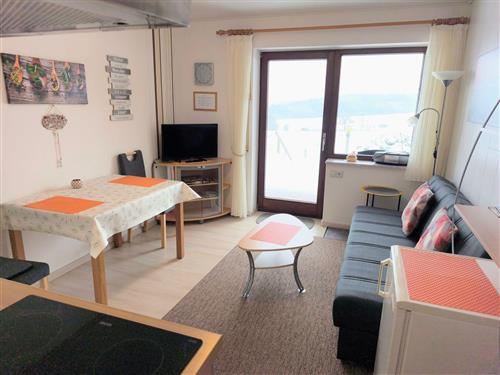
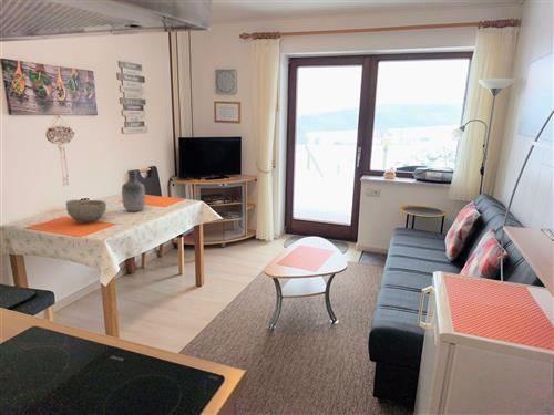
+ bowl [65,199,107,224]
+ vase [121,169,146,212]
